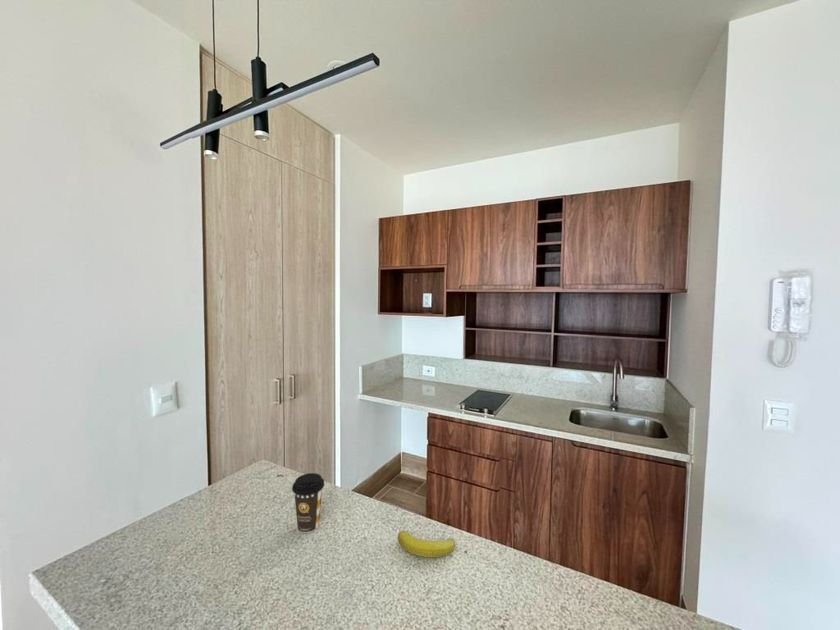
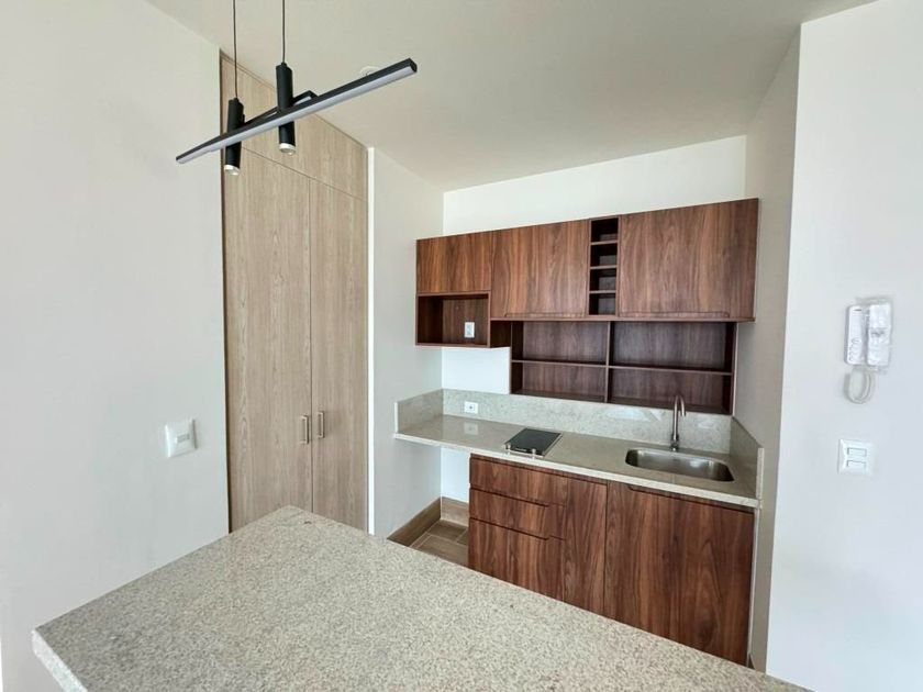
- banana [397,530,456,558]
- coffee cup [291,472,325,534]
